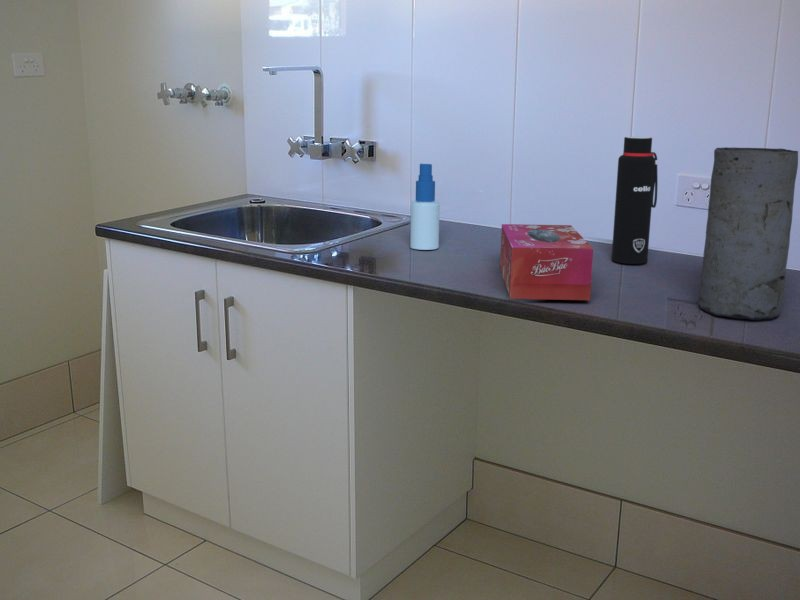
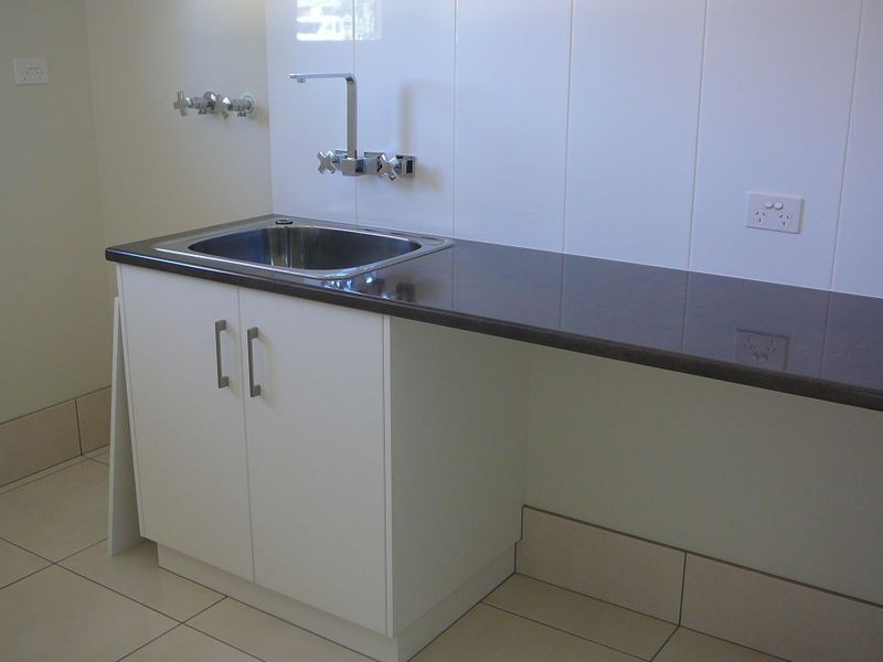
- vase [697,146,799,321]
- spray bottle [409,163,441,251]
- tissue box [499,223,594,301]
- water bottle [611,136,659,265]
